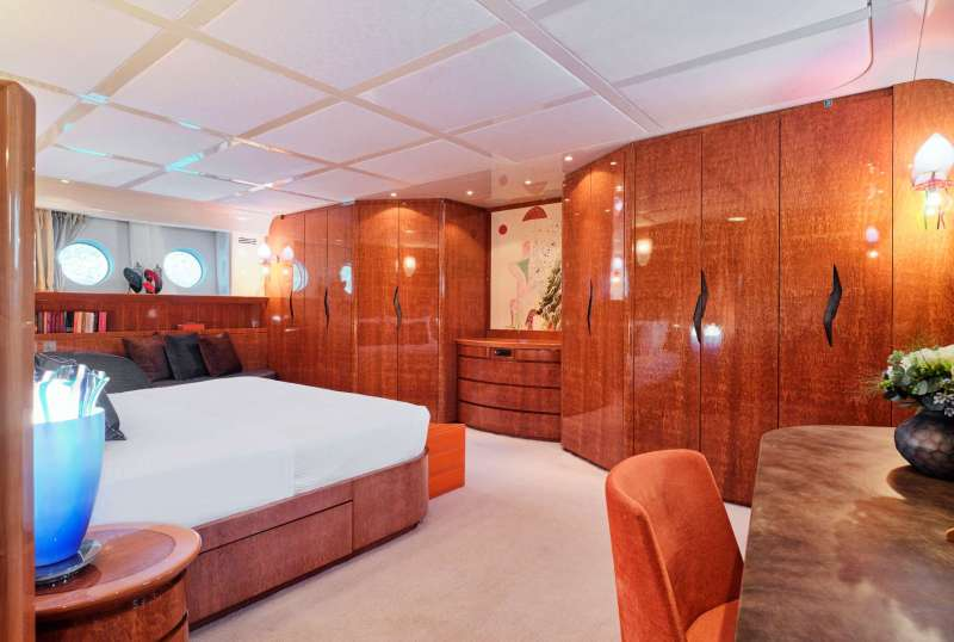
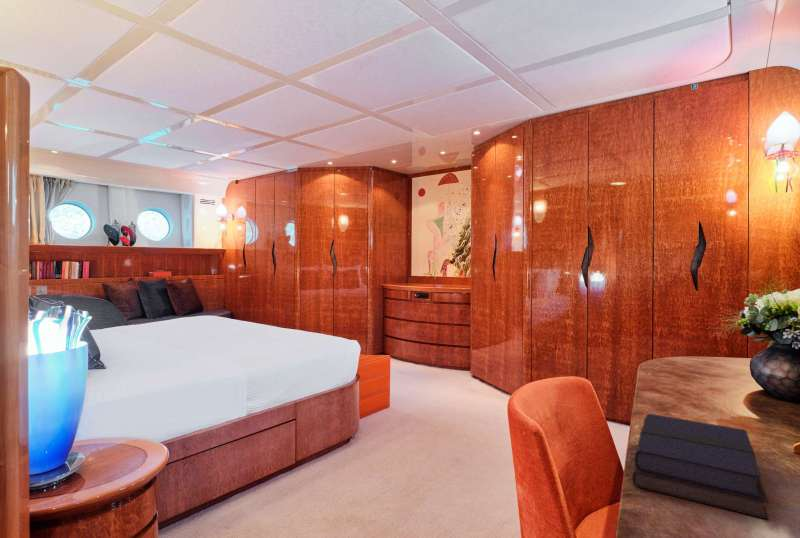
+ book [631,413,770,521]
